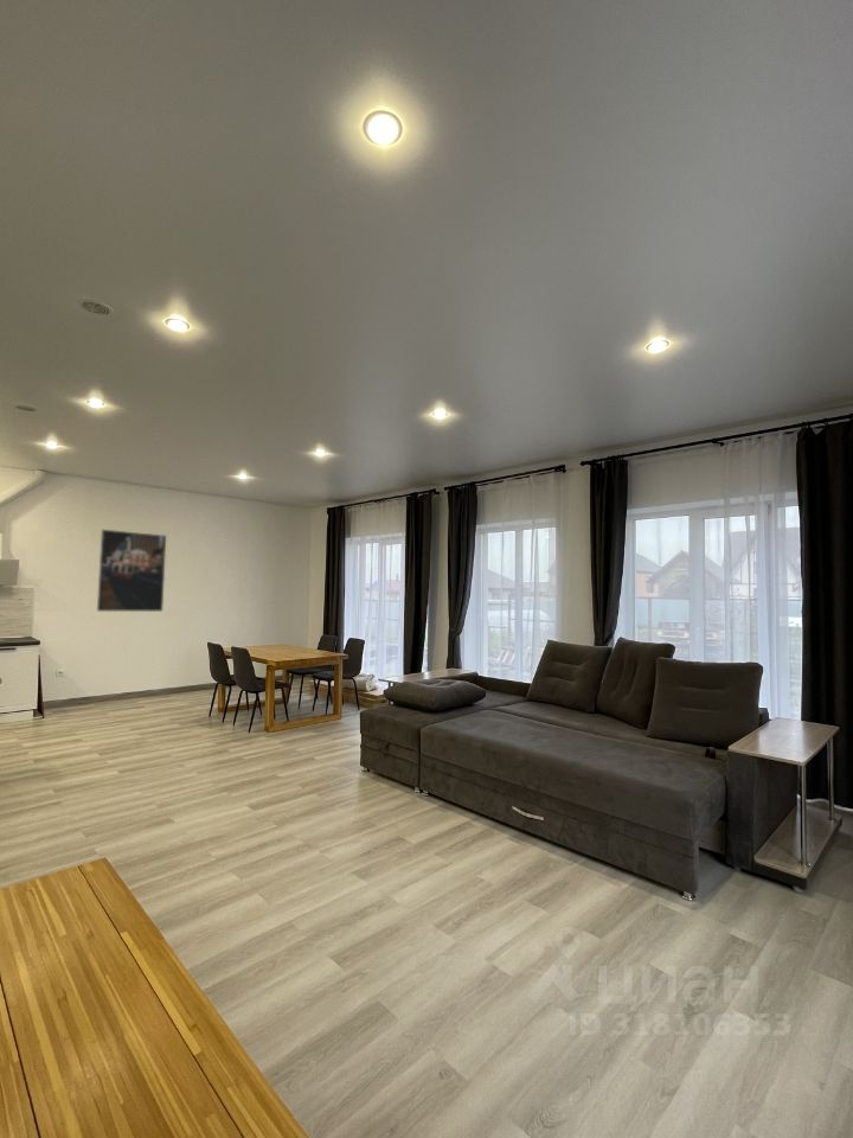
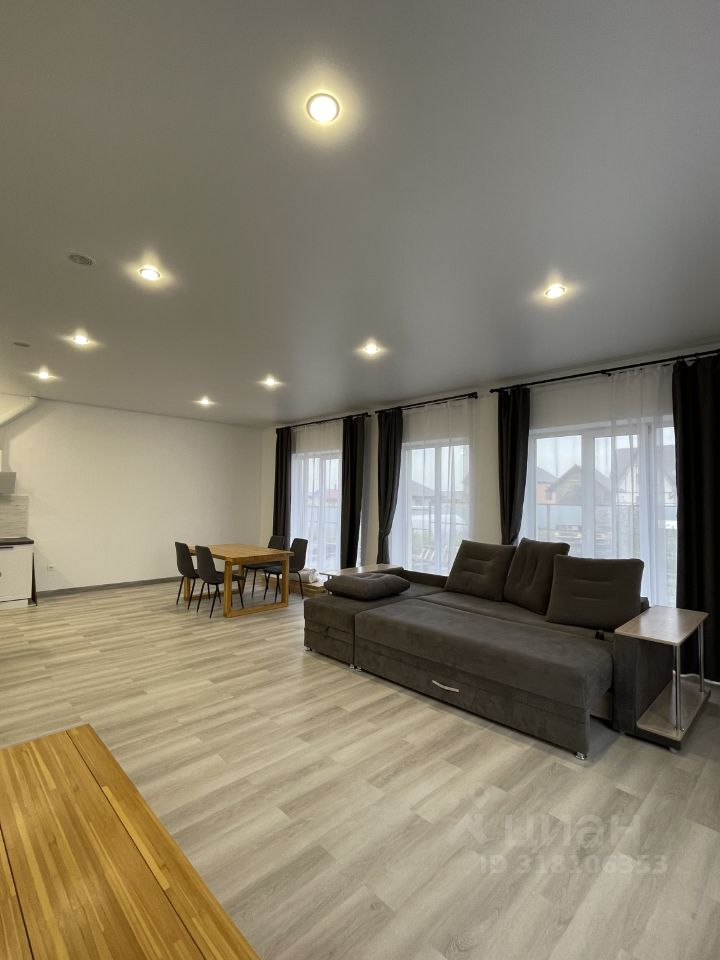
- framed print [96,529,167,613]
